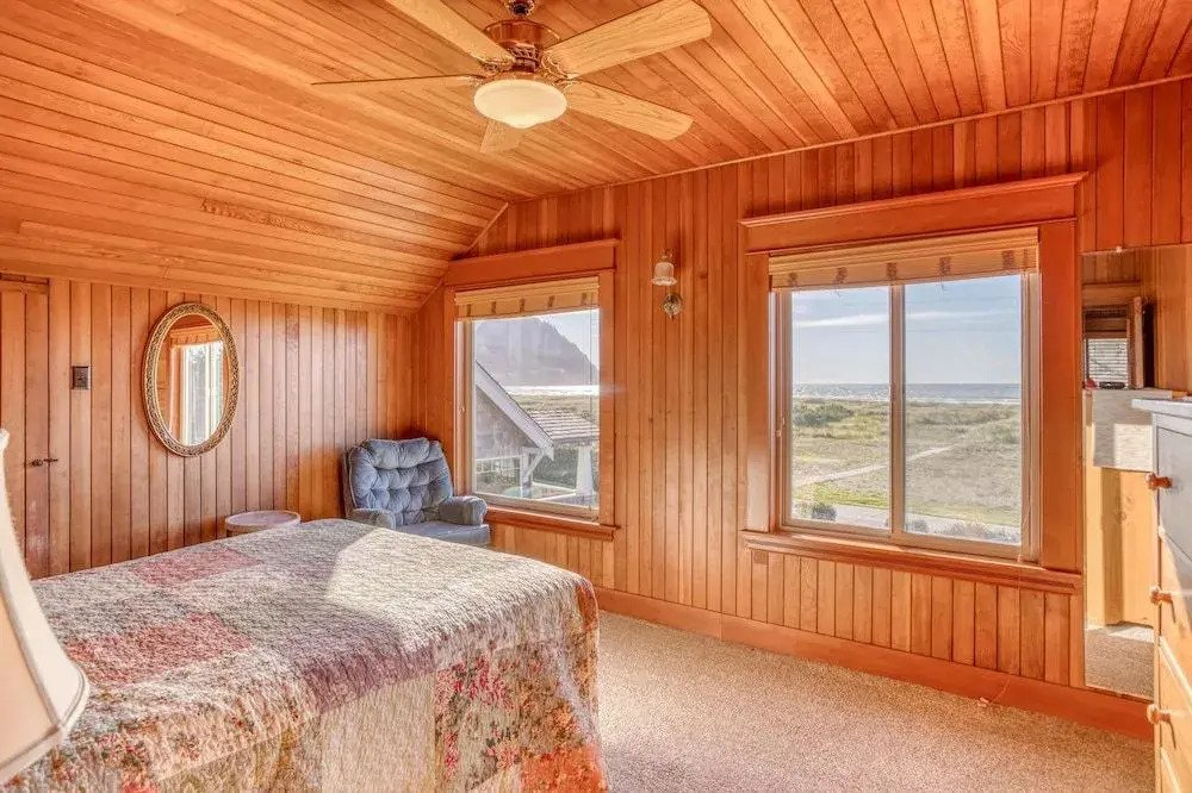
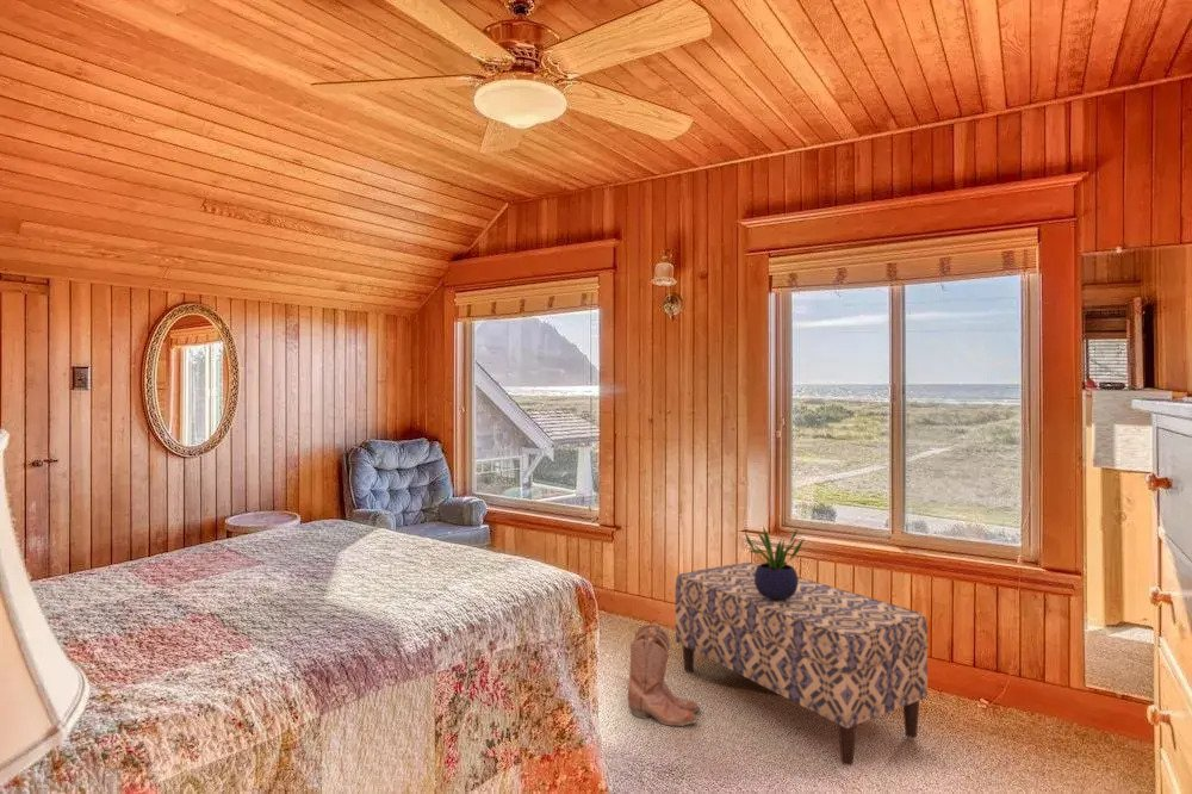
+ bench [673,562,929,767]
+ potted plant [744,525,806,600]
+ boots [627,621,701,727]
